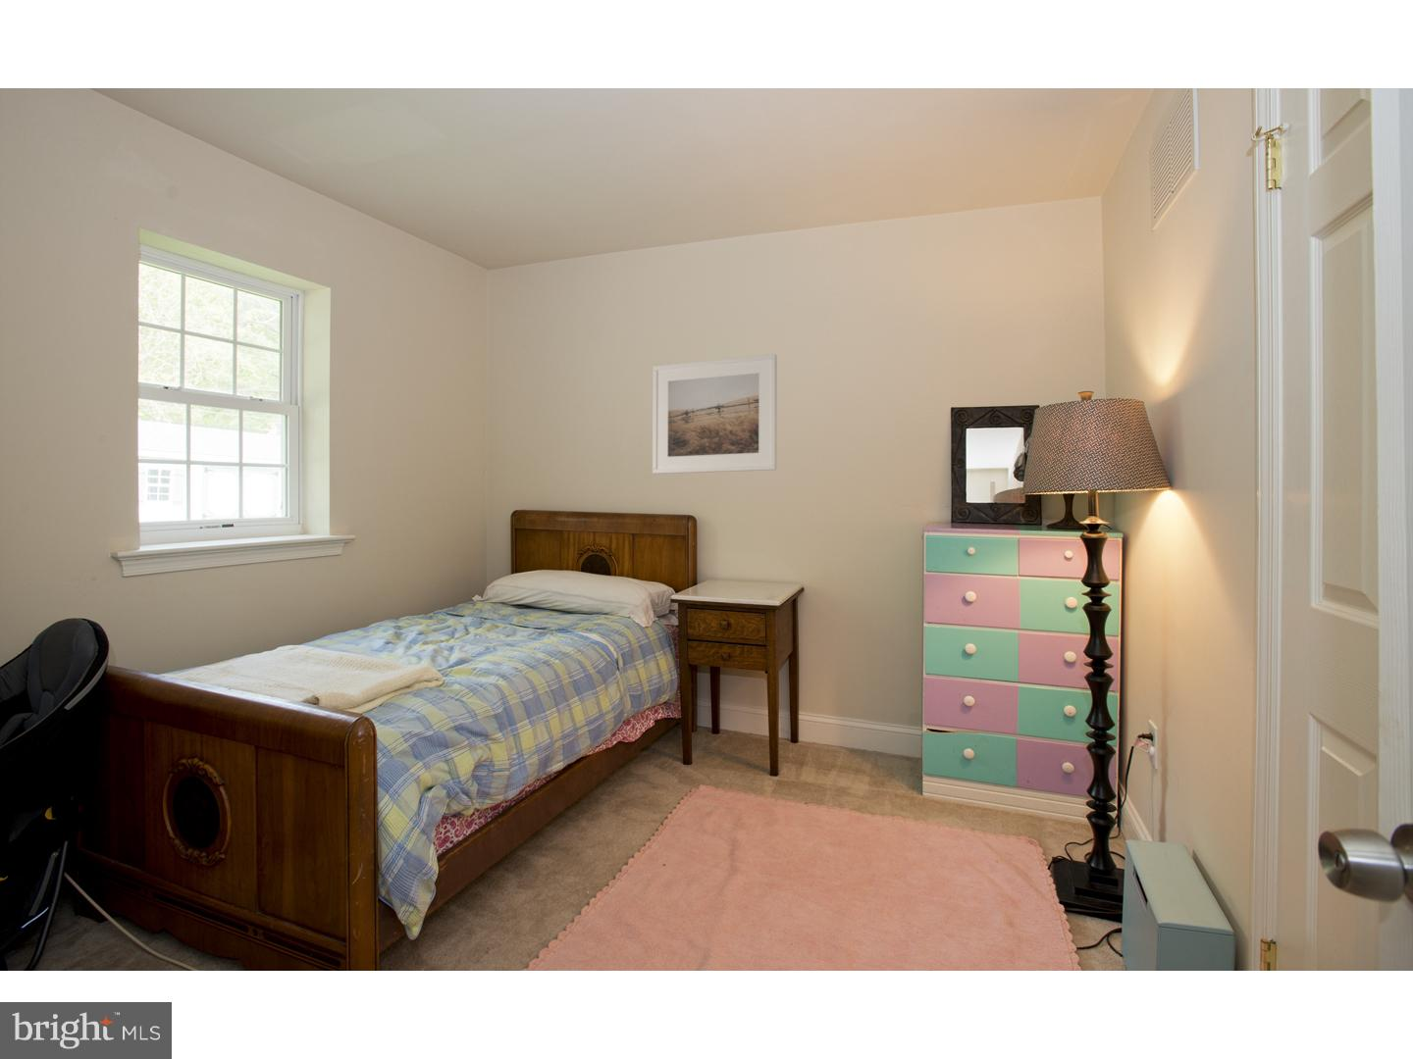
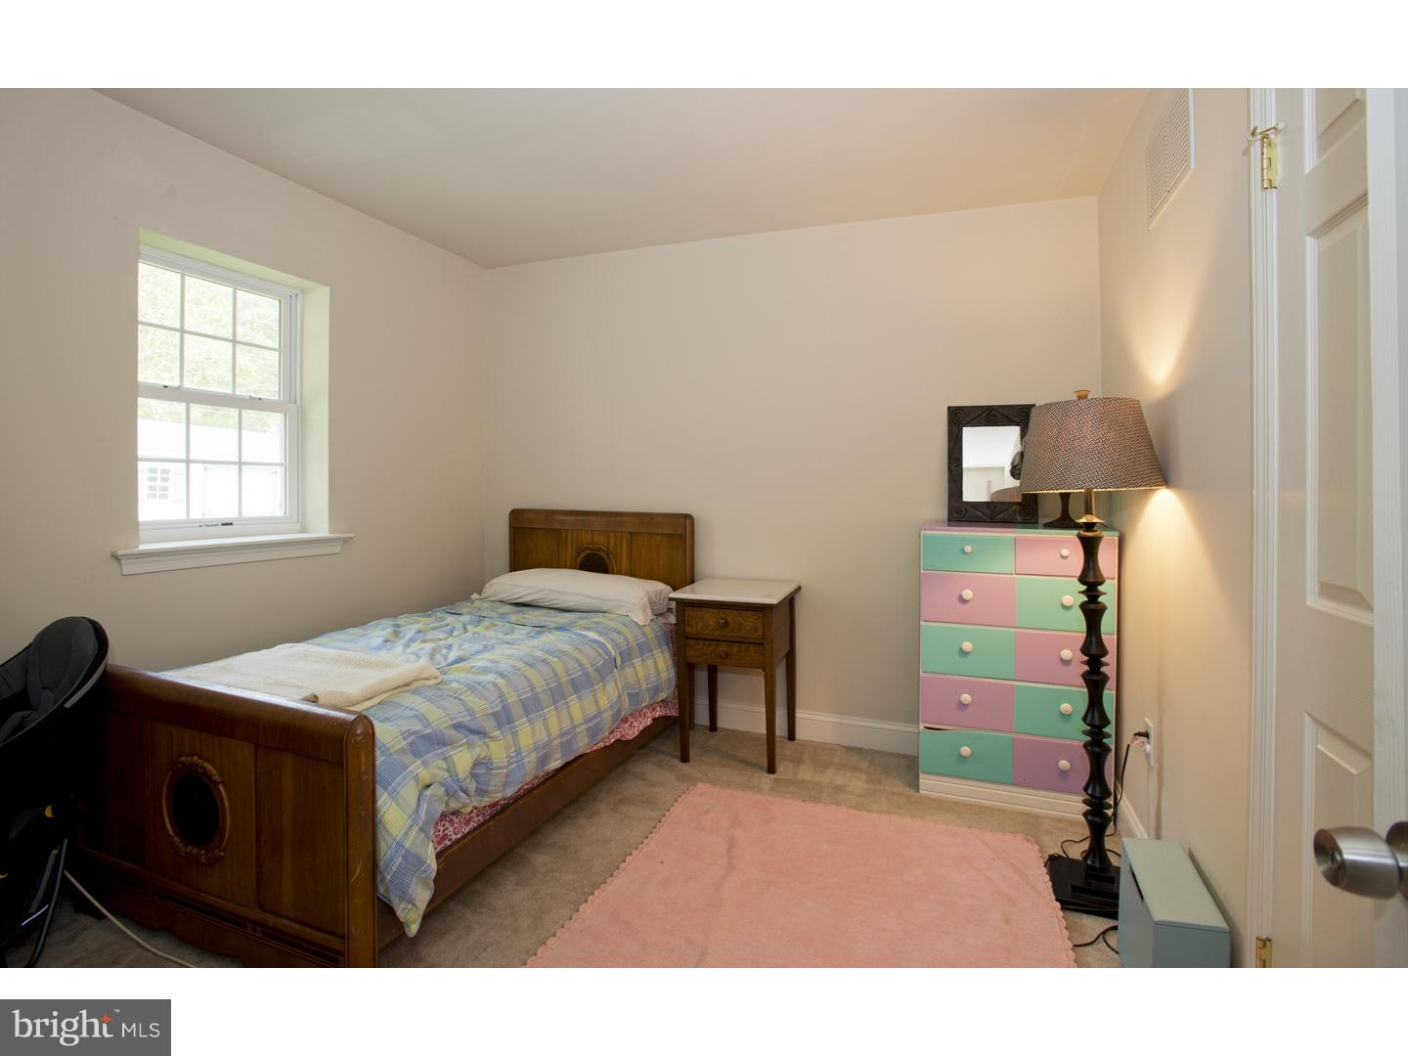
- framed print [652,353,778,475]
